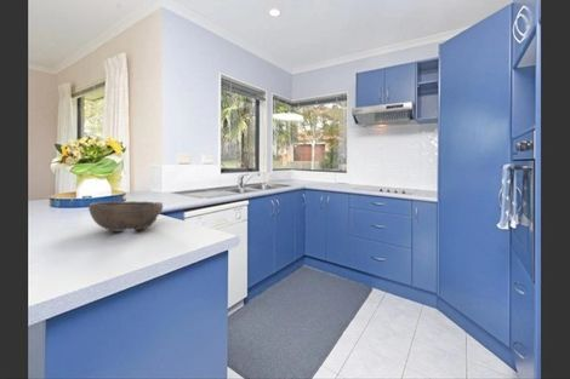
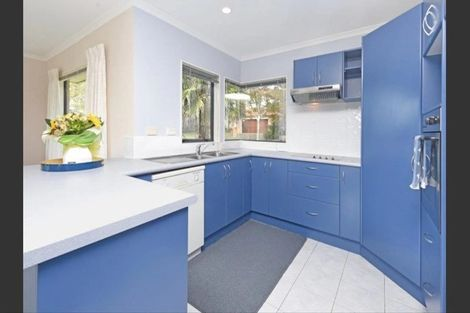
- bowl [87,200,164,232]
